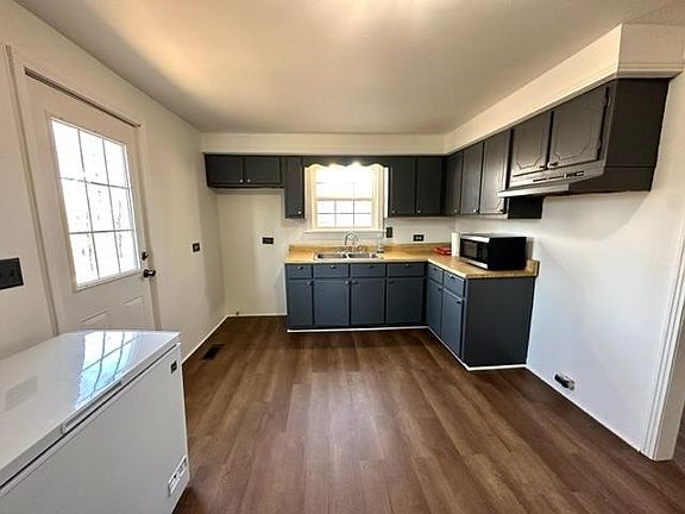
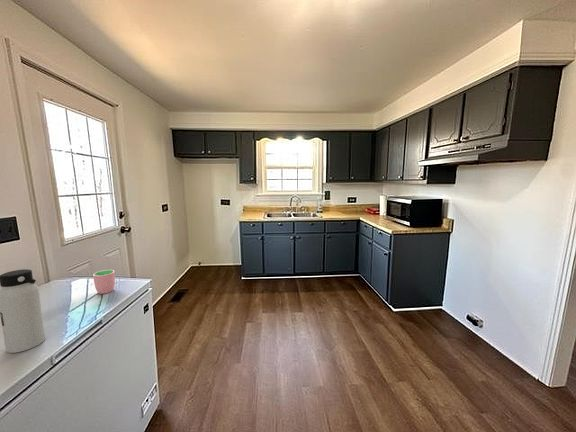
+ water bottle [0,268,46,354]
+ cup [92,269,116,295]
